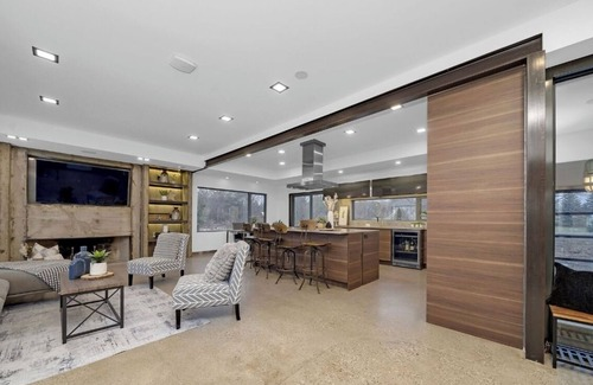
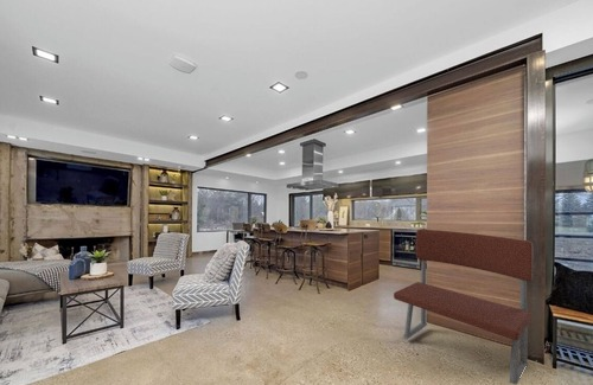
+ bench [393,229,535,385]
